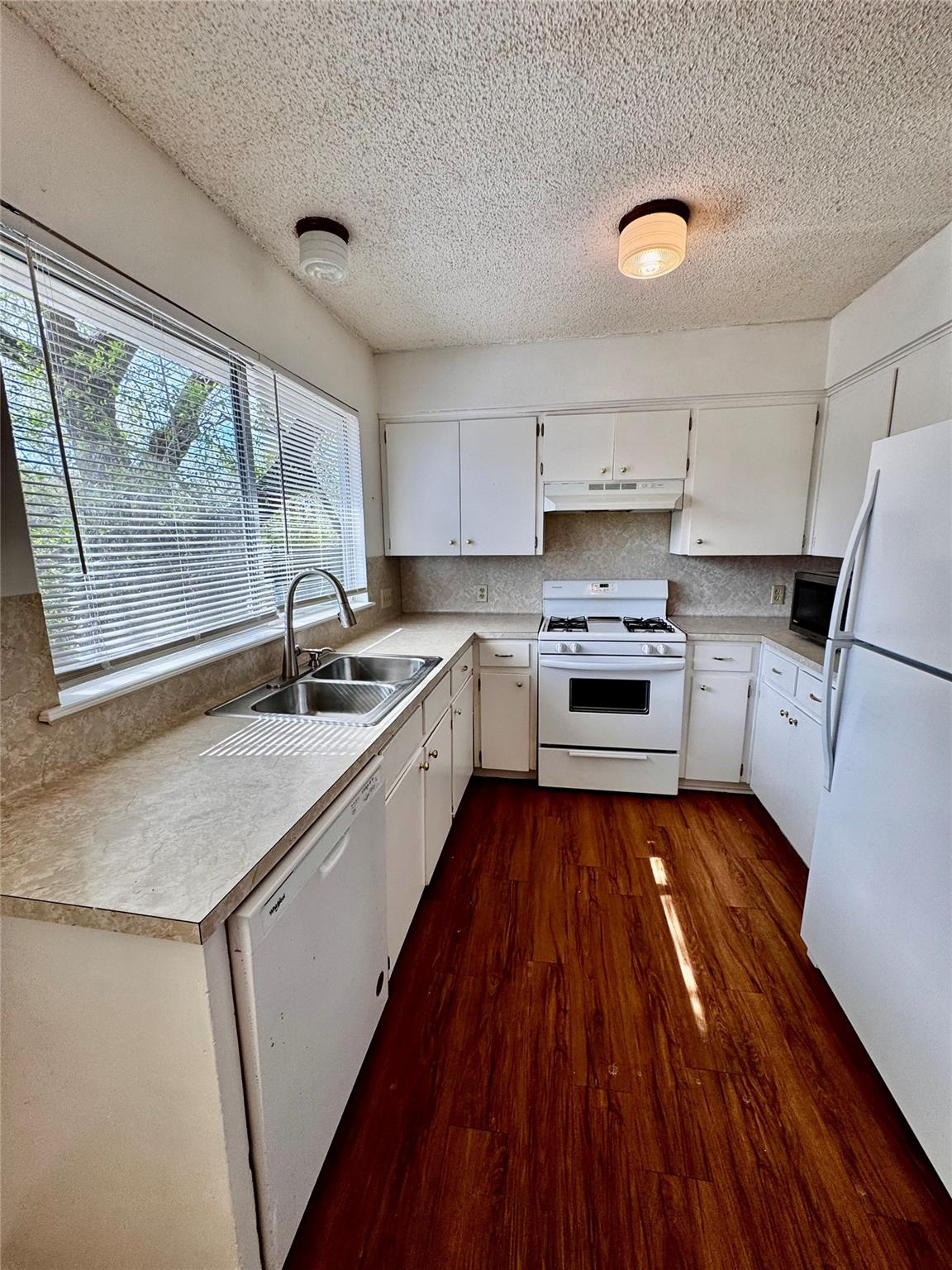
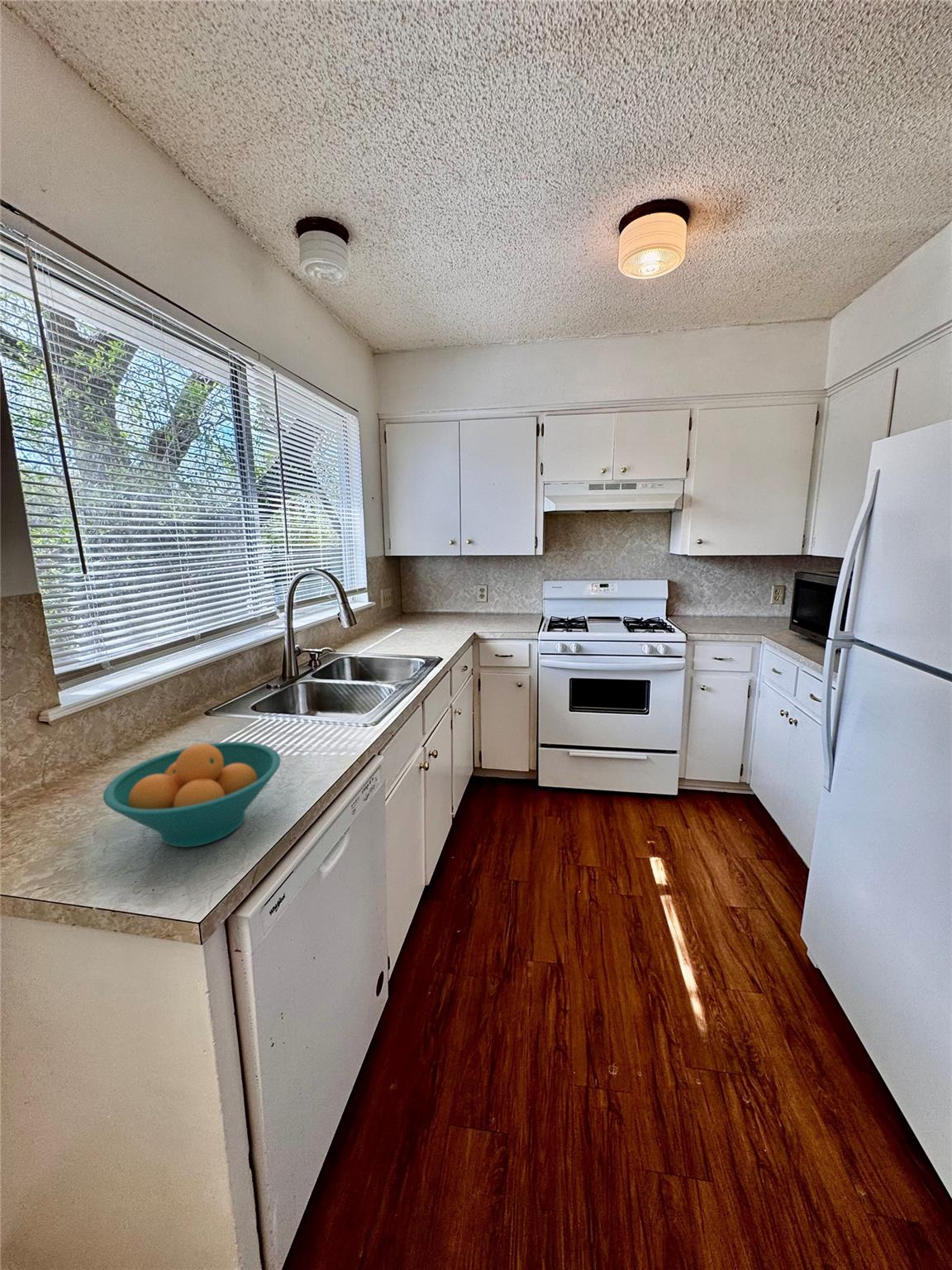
+ fruit bowl [102,741,281,848]
